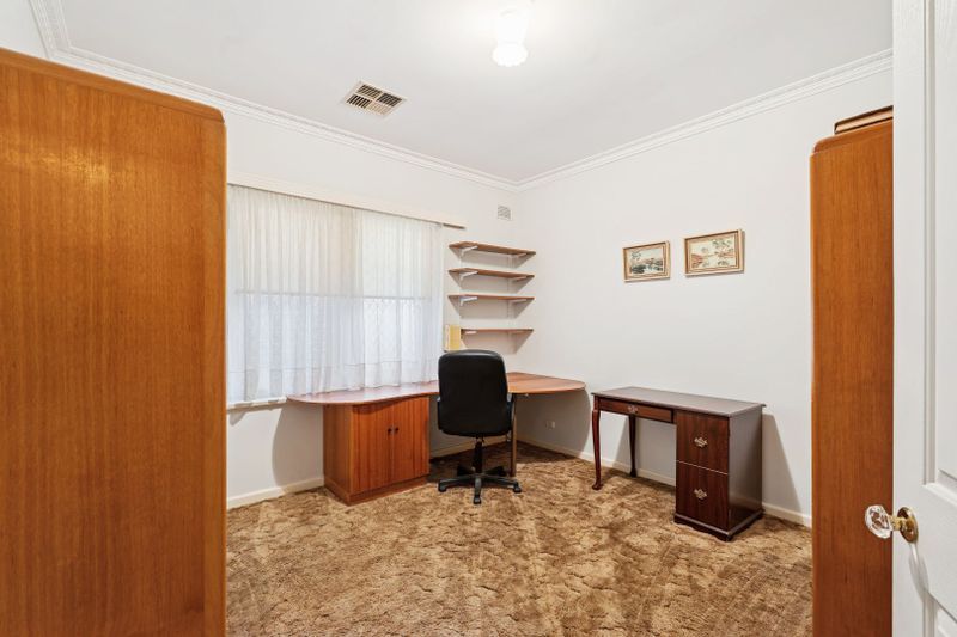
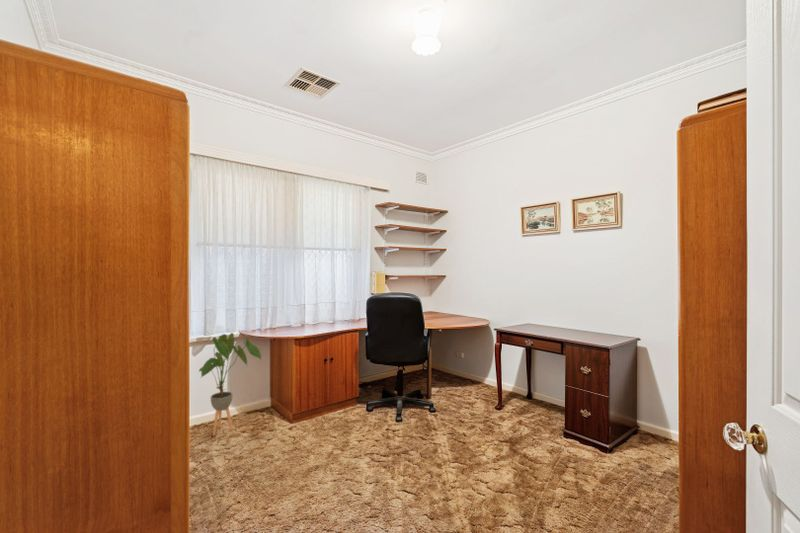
+ house plant [198,332,262,436]
